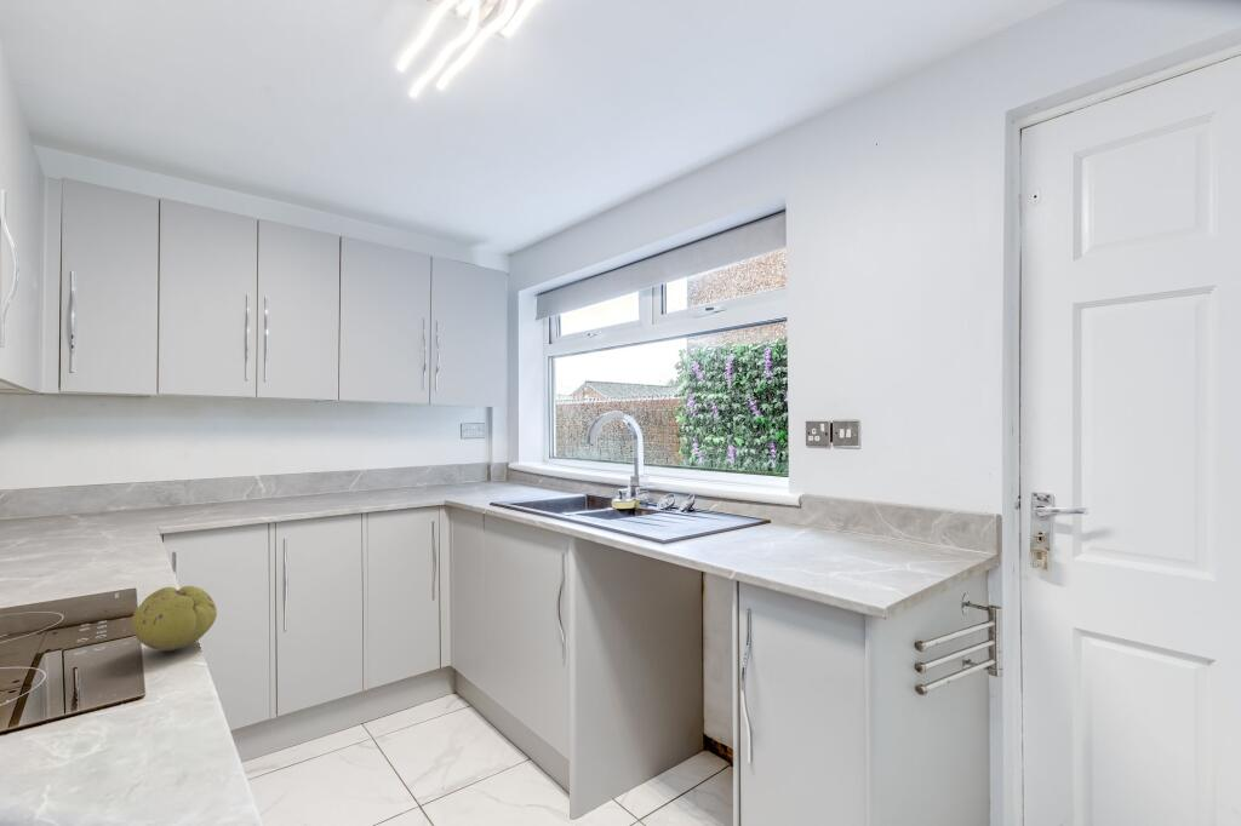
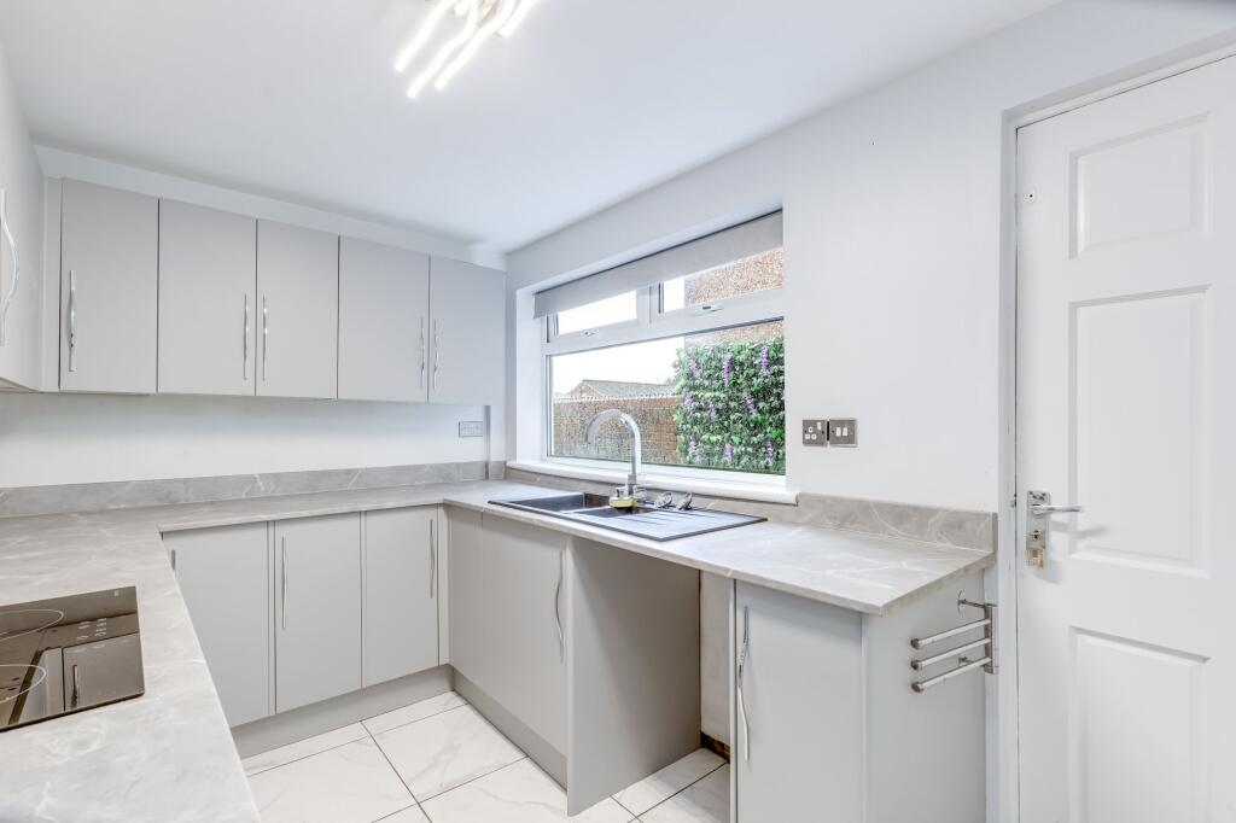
- fruit [131,585,218,652]
